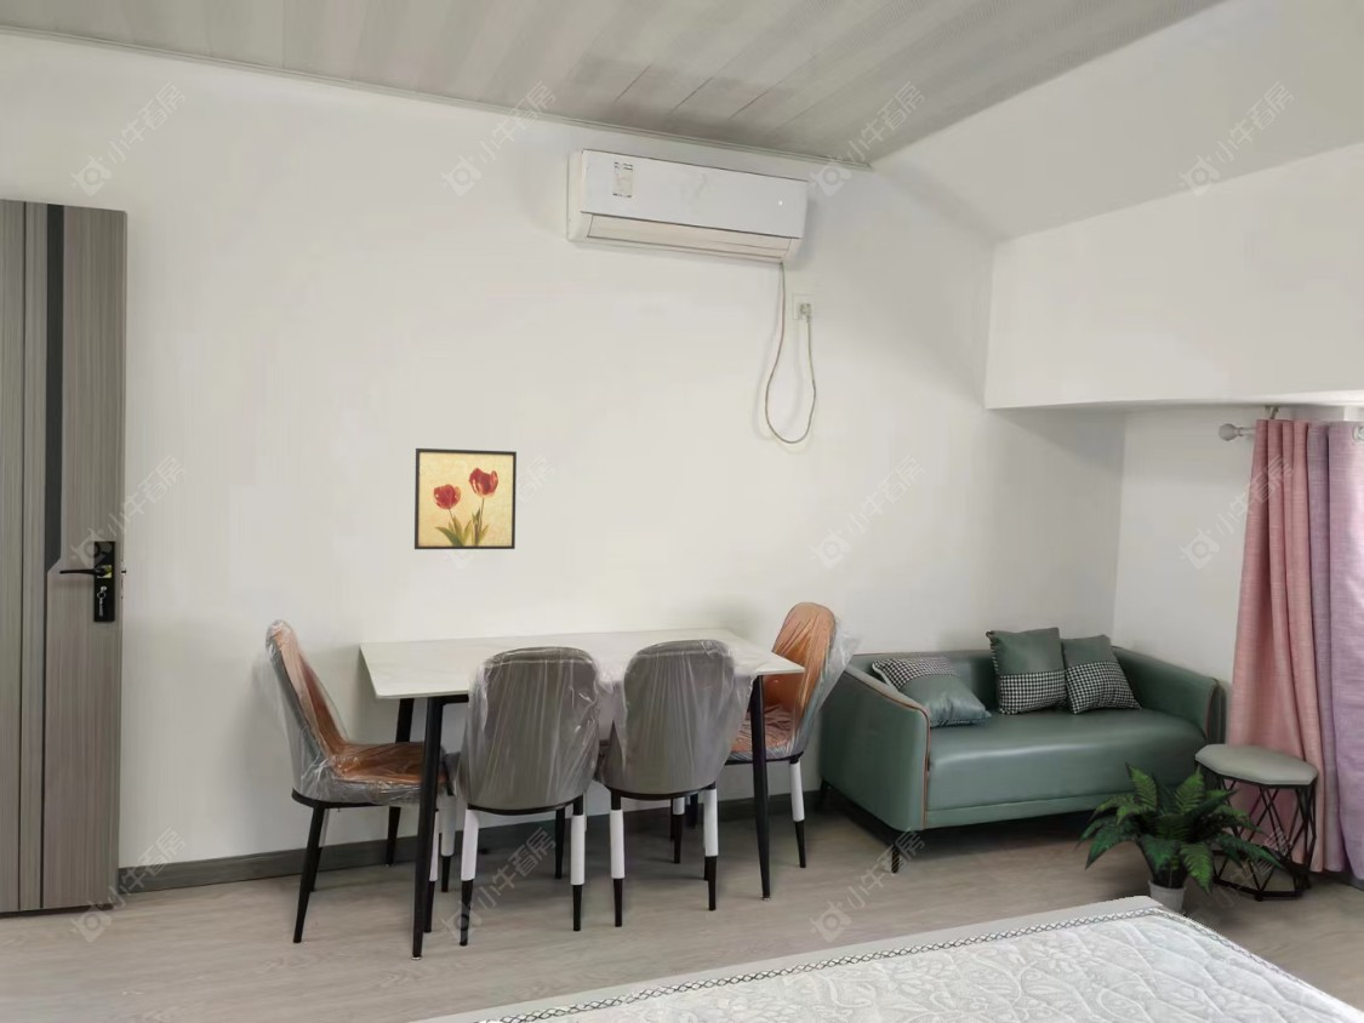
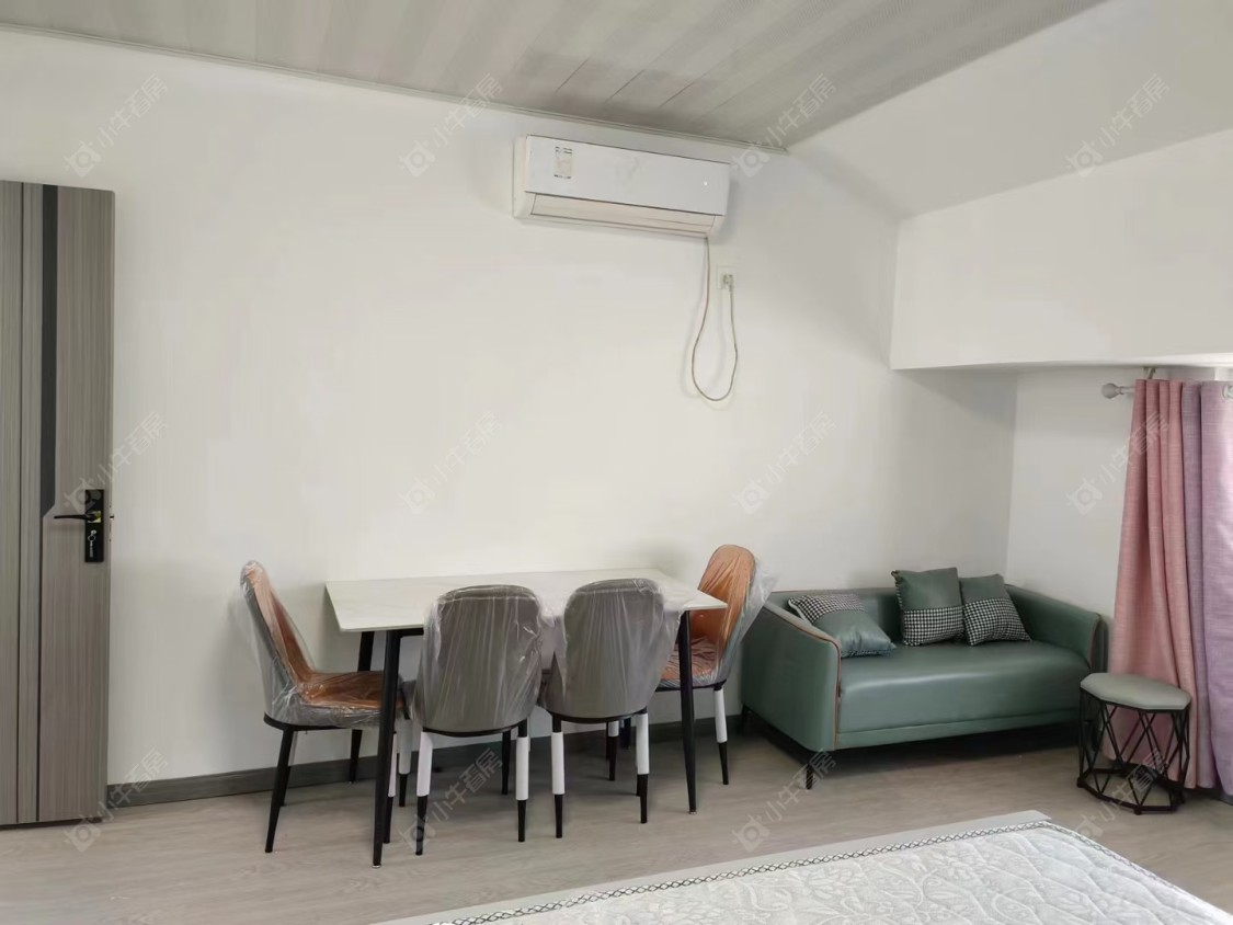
- potted plant [1072,761,1289,916]
- wall art [413,447,518,550]
